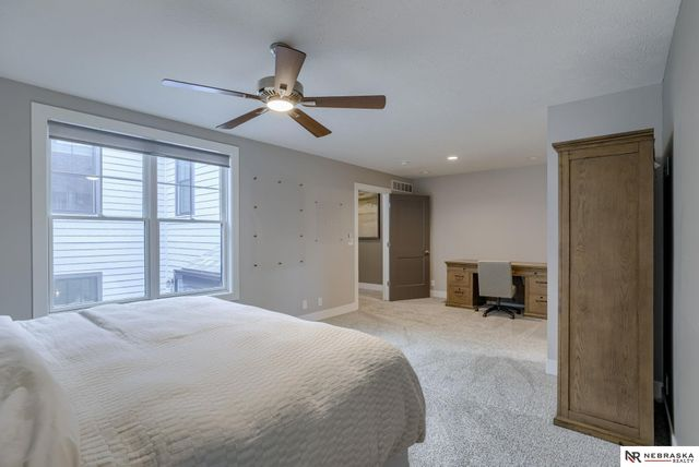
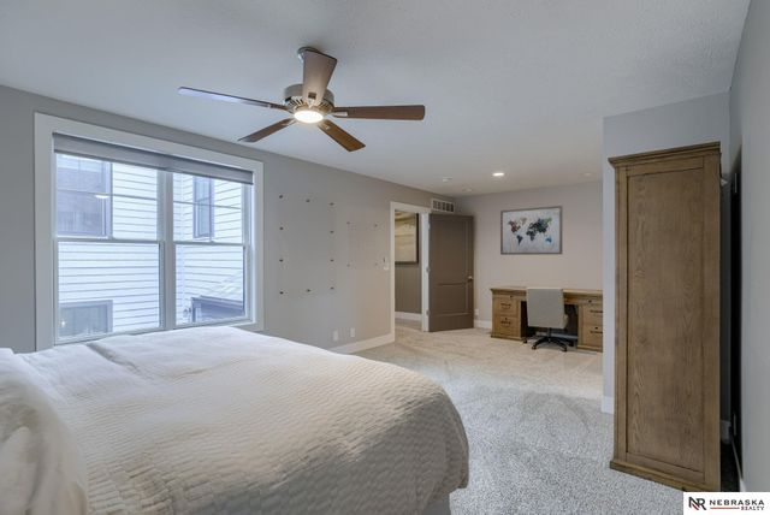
+ wall art [499,205,563,256]
